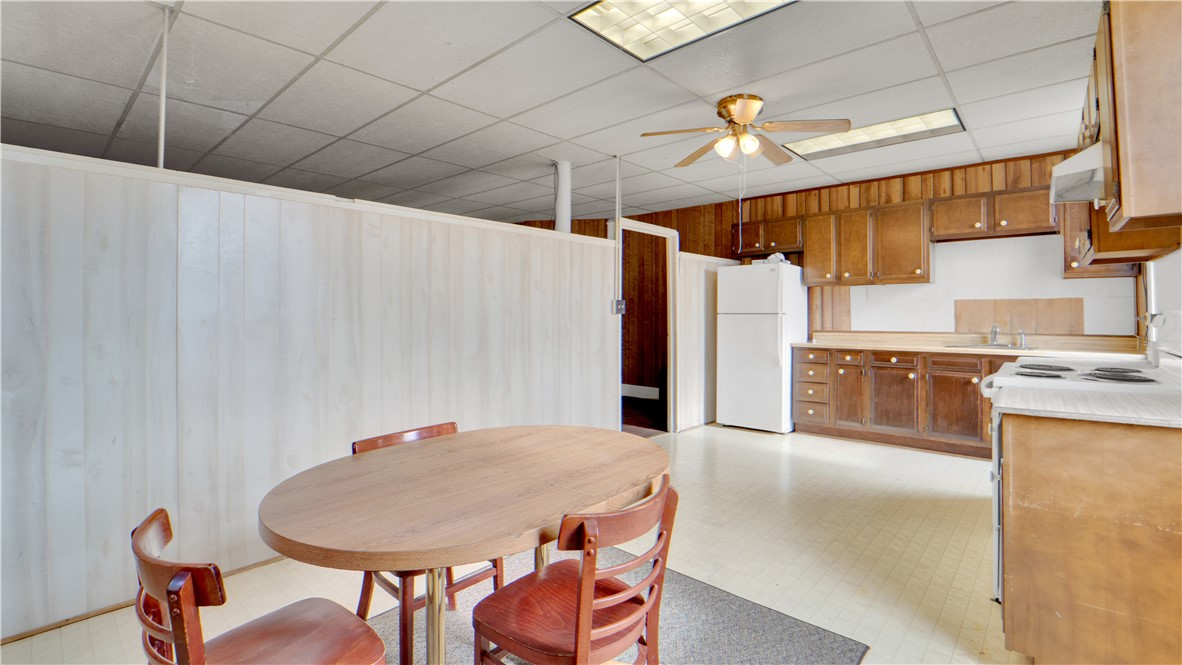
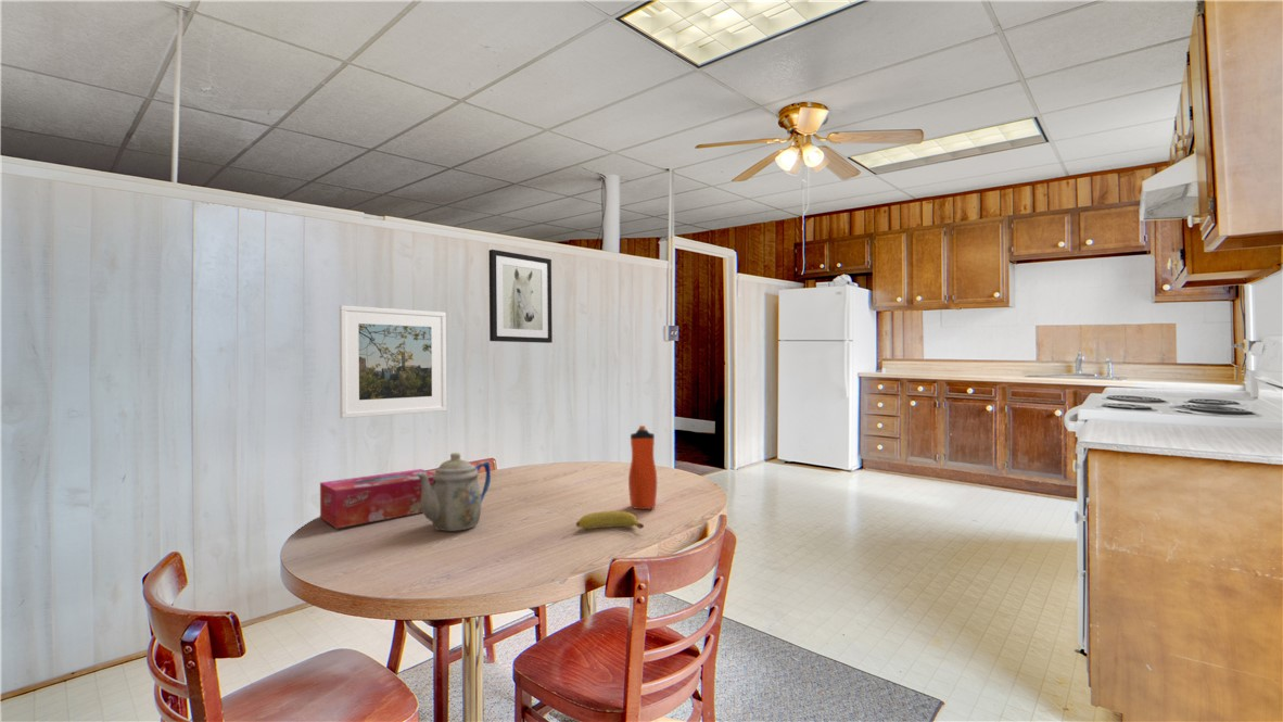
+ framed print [339,304,447,419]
+ water bottle [627,425,658,510]
+ teapot [417,452,492,532]
+ tissue box [319,468,435,529]
+ banana [575,510,645,530]
+ wall art [487,249,554,344]
